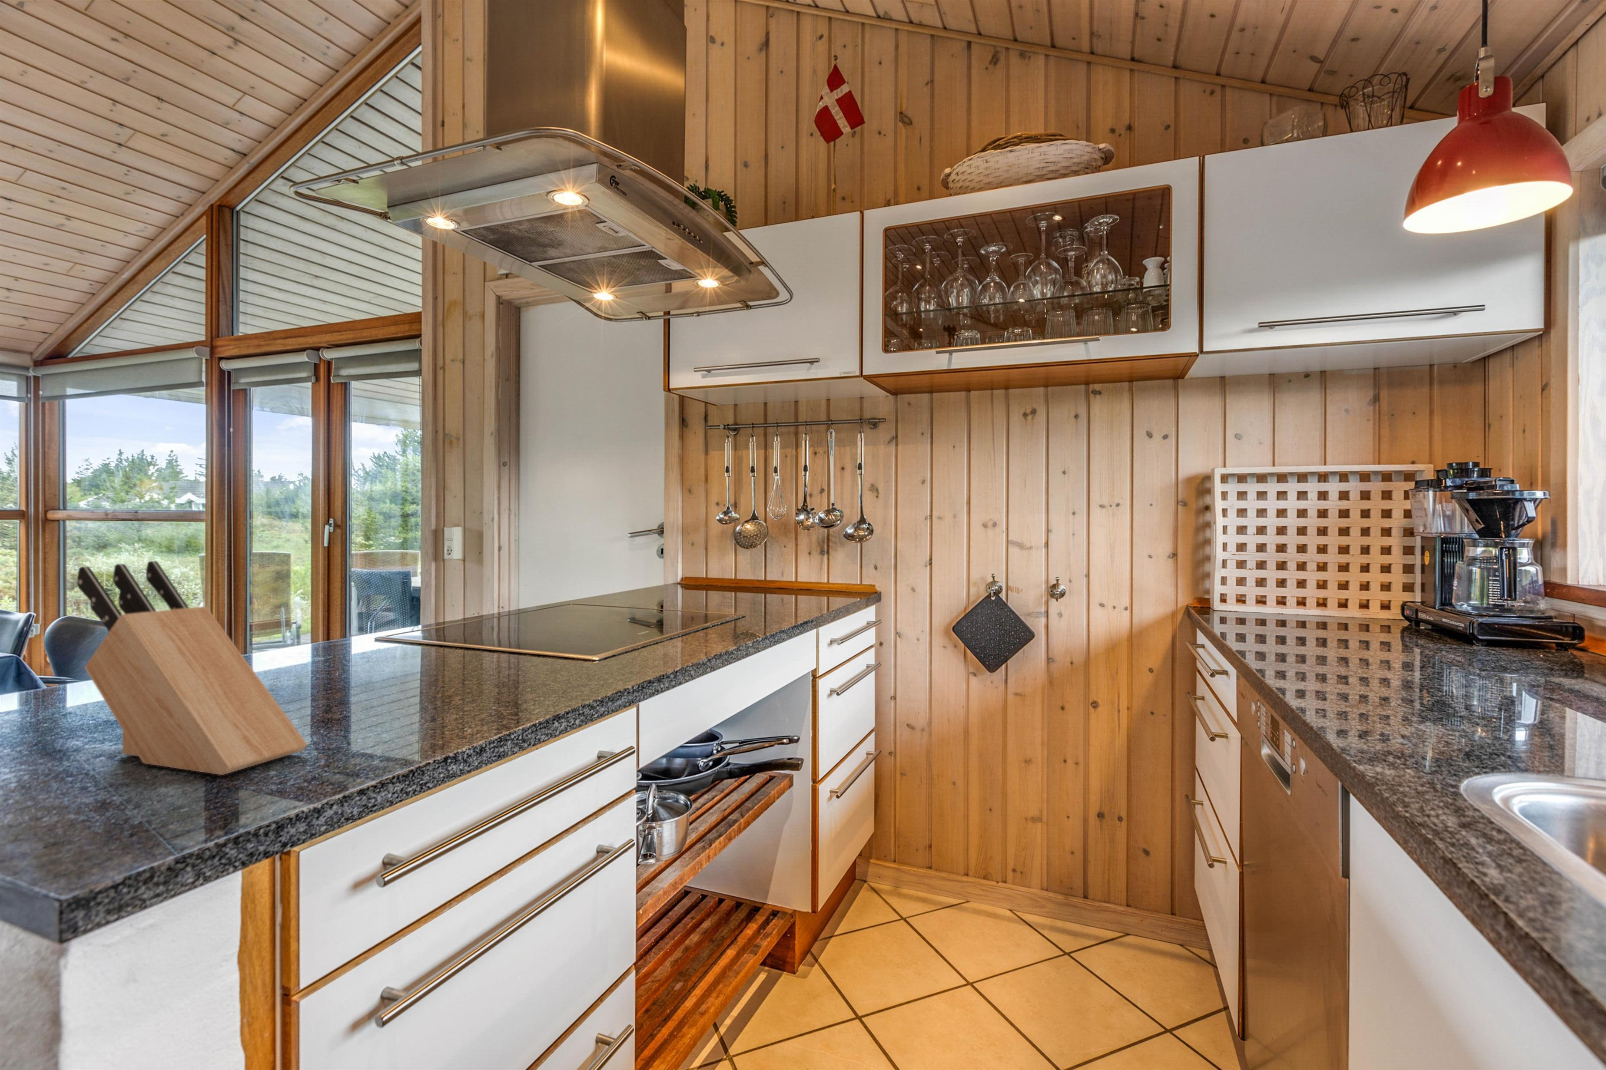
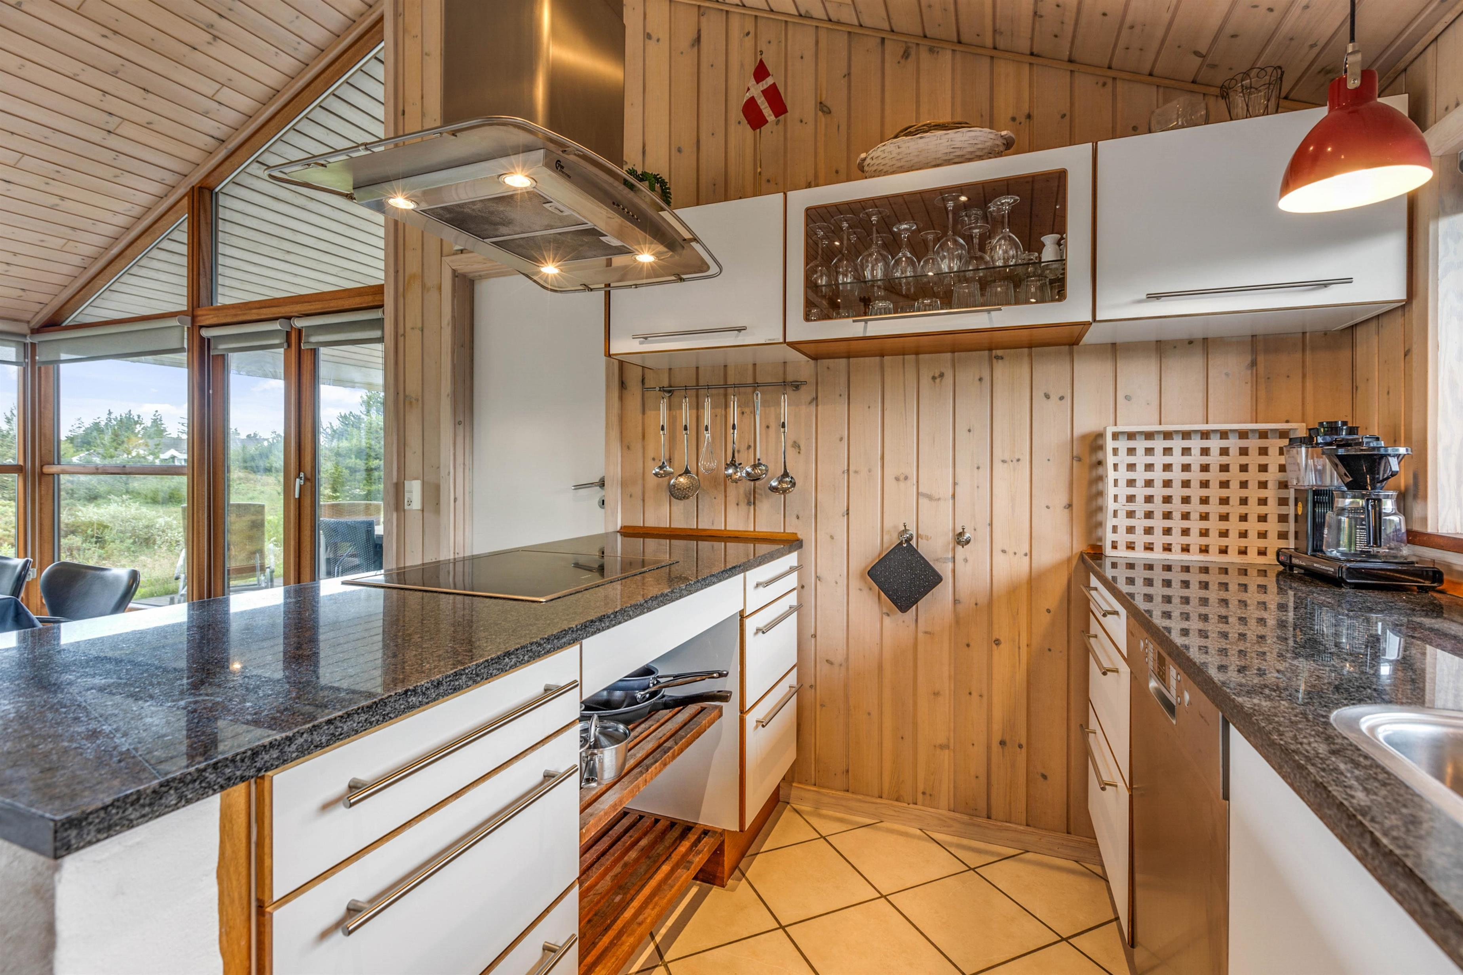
- knife block [76,560,308,775]
